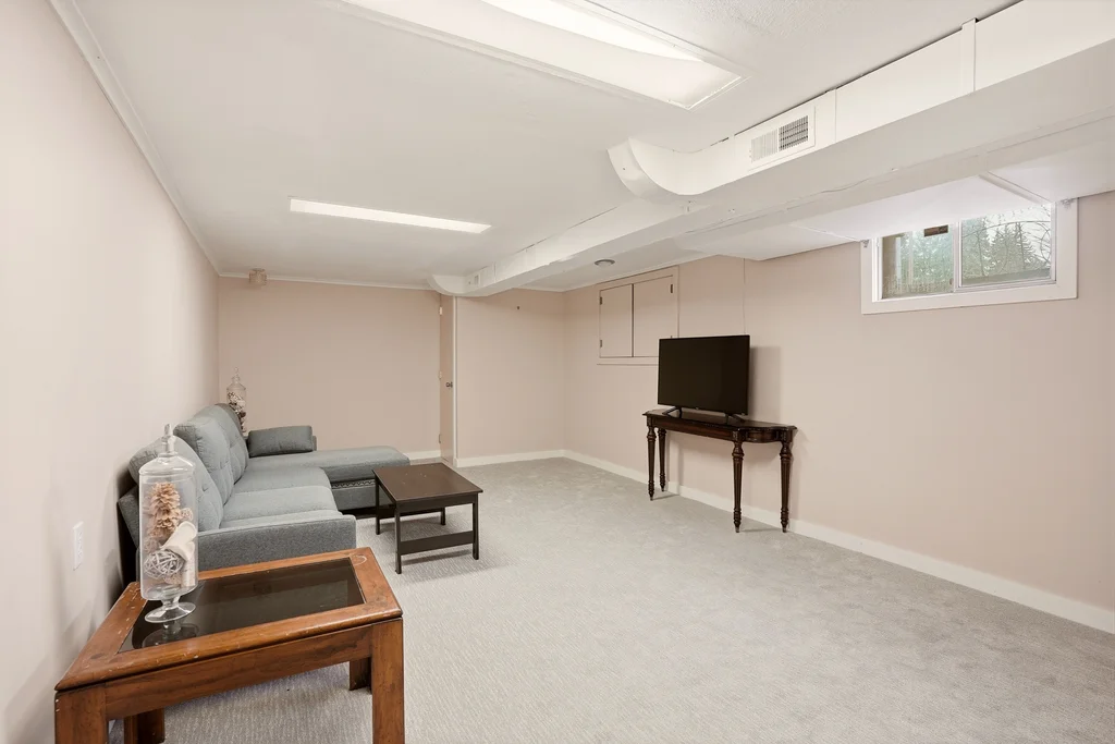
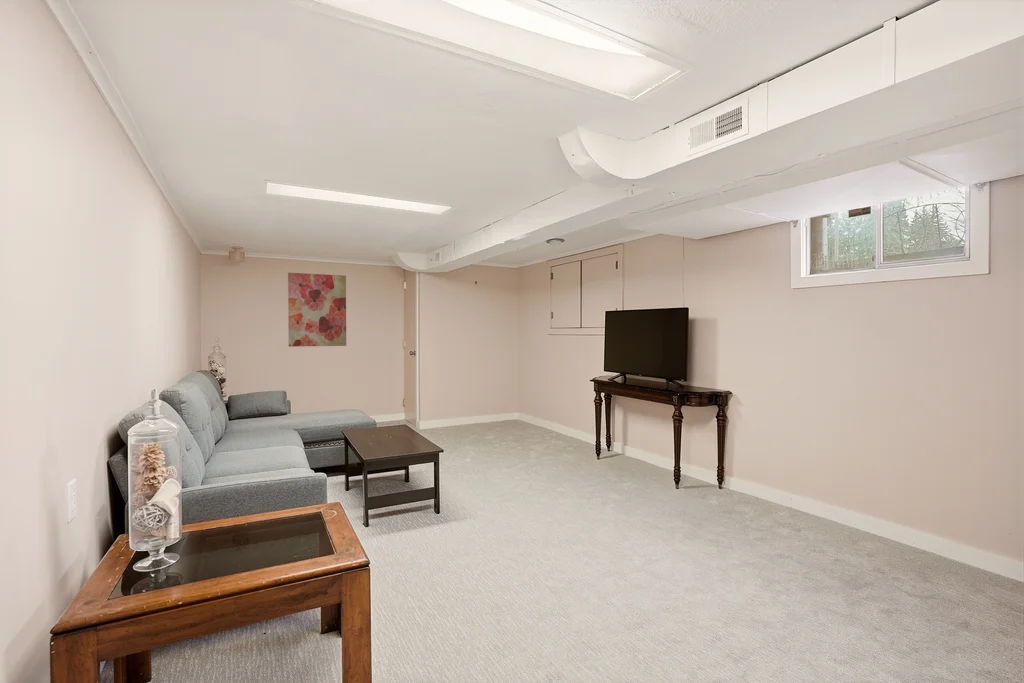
+ wall art [287,272,347,348]
